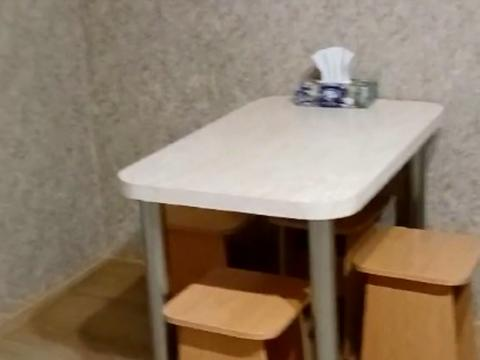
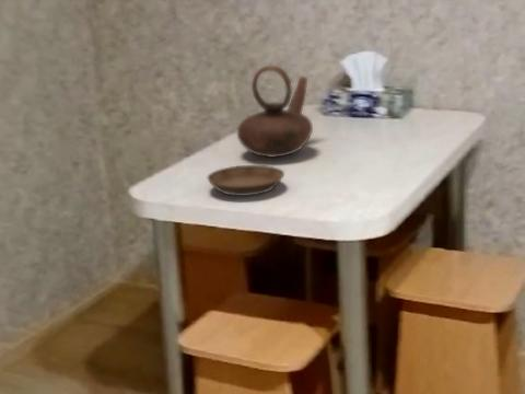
+ teapot [236,65,314,159]
+ saucer [207,164,285,197]
